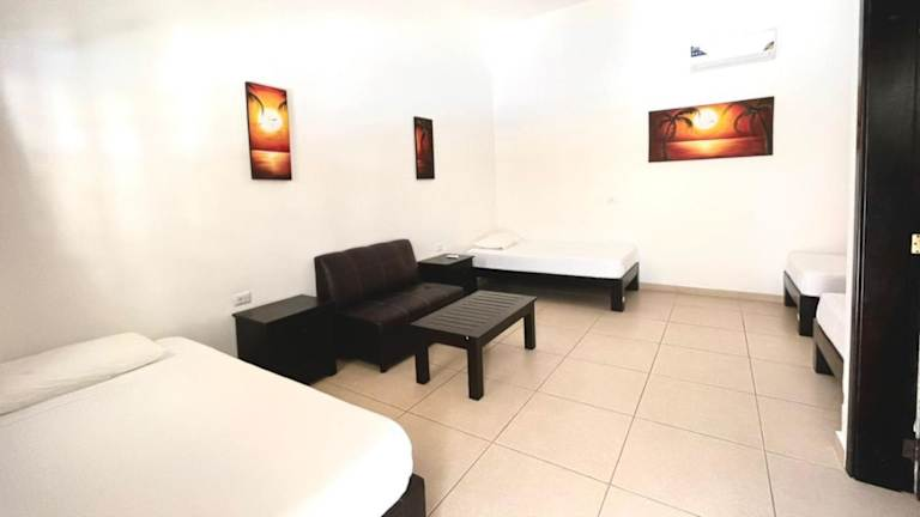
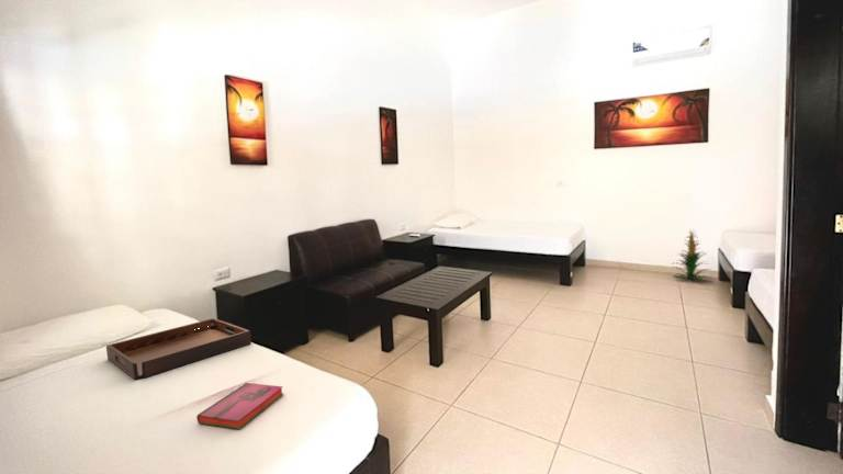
+ serving tray [105,317,252,380]
+ indoor plant [671,229,713,282]
+ hardback book [196,382,284,430]
